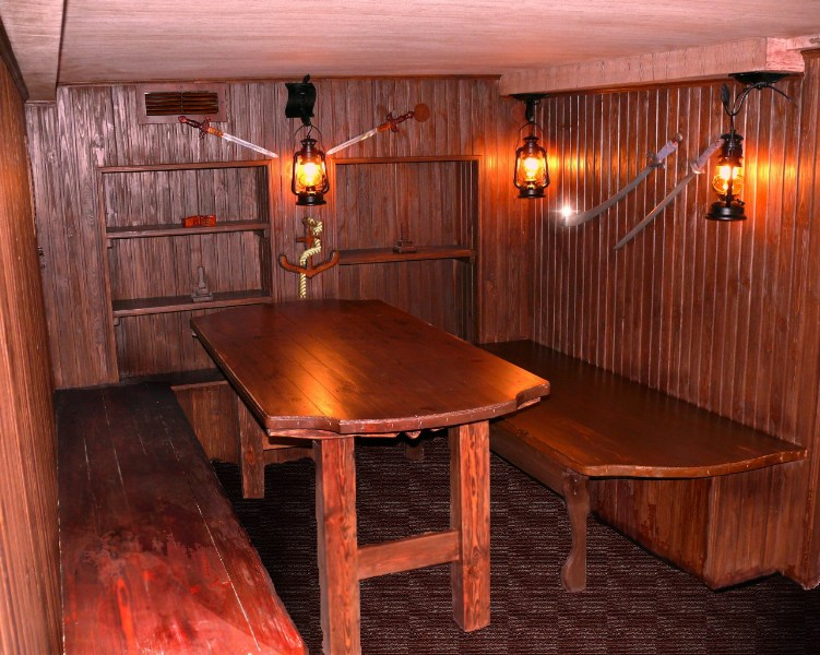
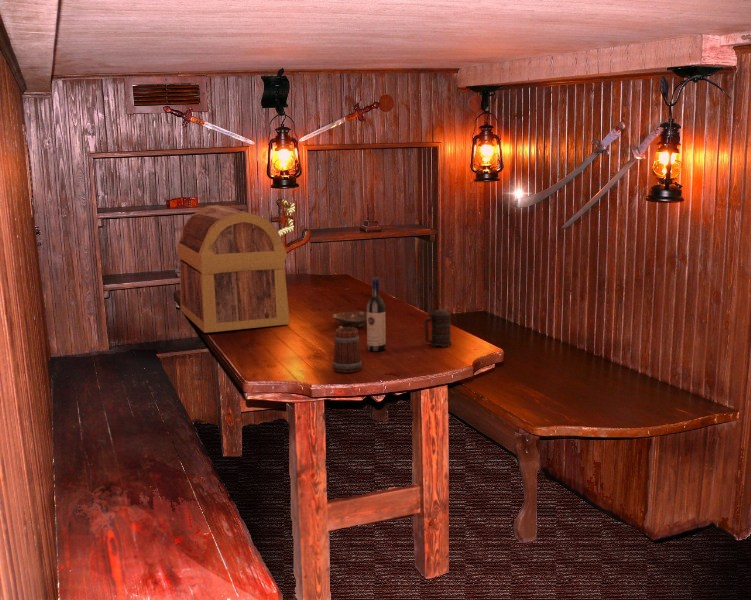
+ beer mug [423,309,452,348]
+ bowl [332,310,367,329]
+ wine bottle [366,276,387,352]
+ treasure chest [177,204,290,334]
+ beer mug [332,325,363,374]
